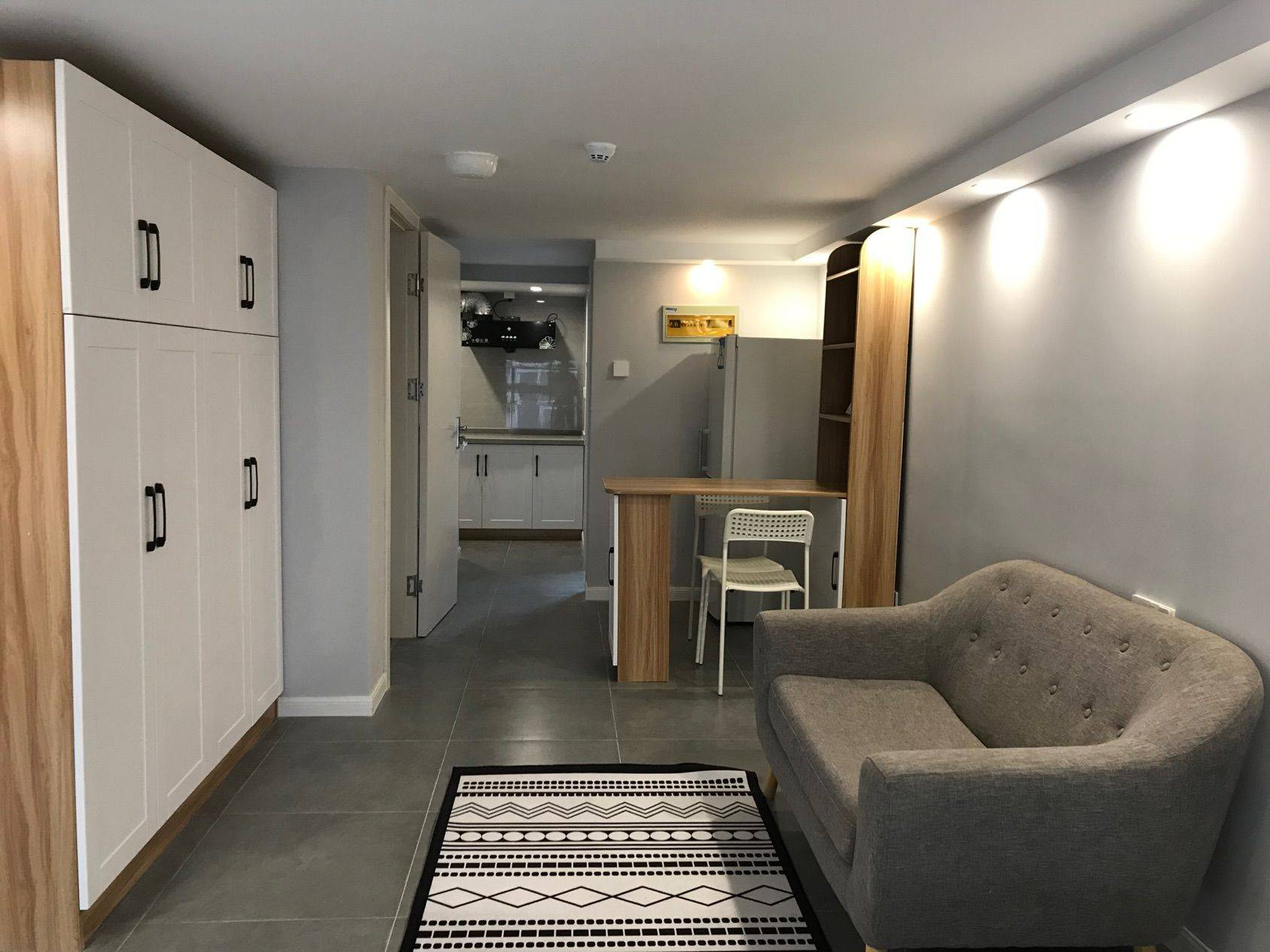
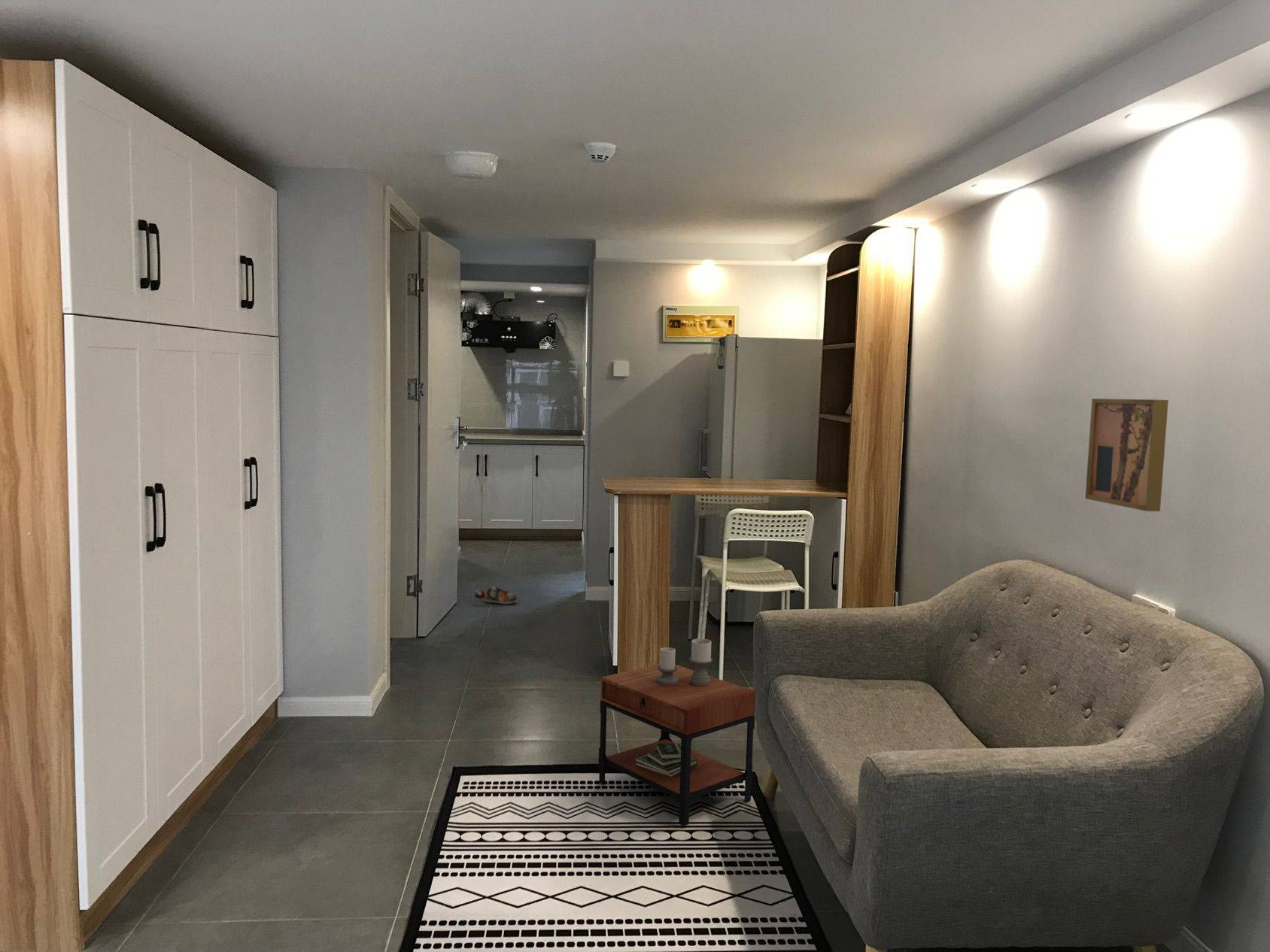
+ shoe [474,586,519,605]
+ side table [597,638,756,827]
+ wall art [1085,398,1169,512]
